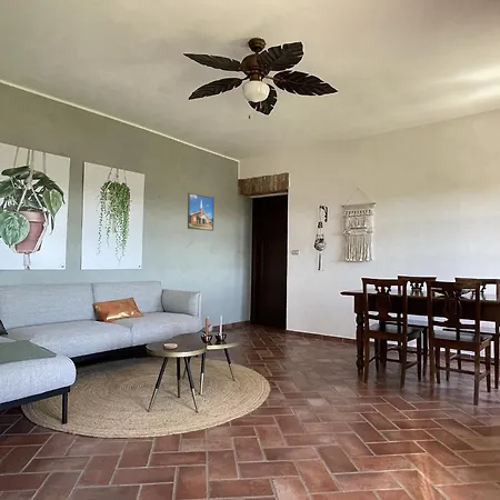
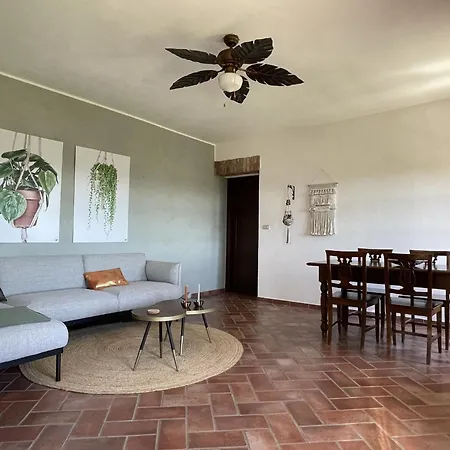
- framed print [187,192,216,232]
